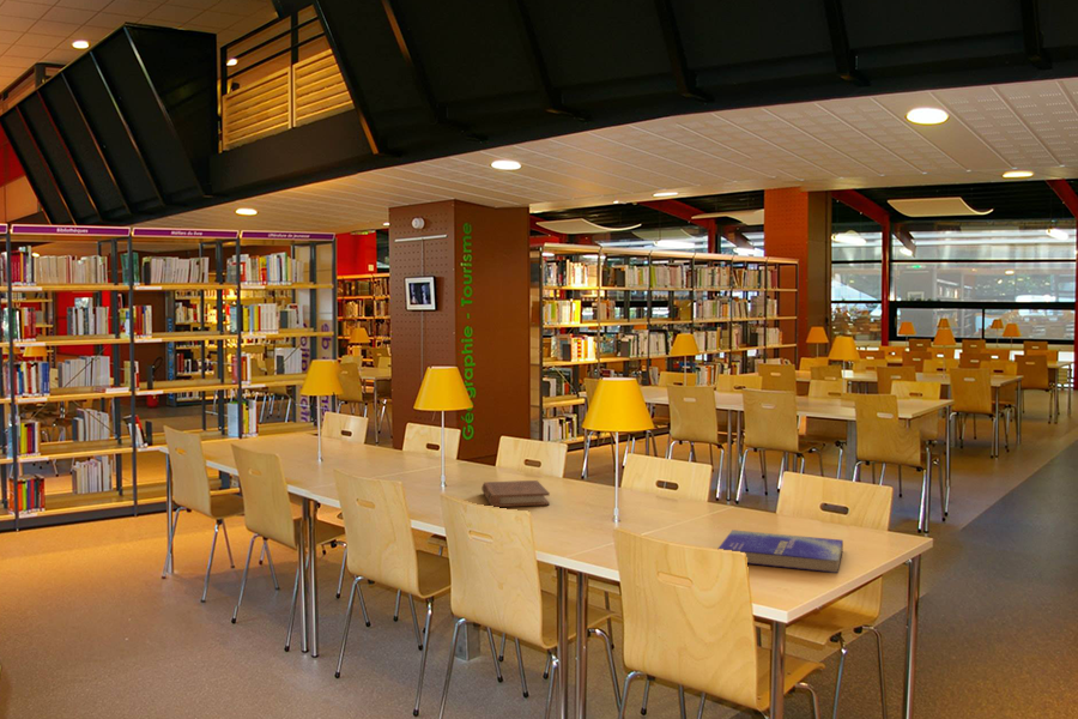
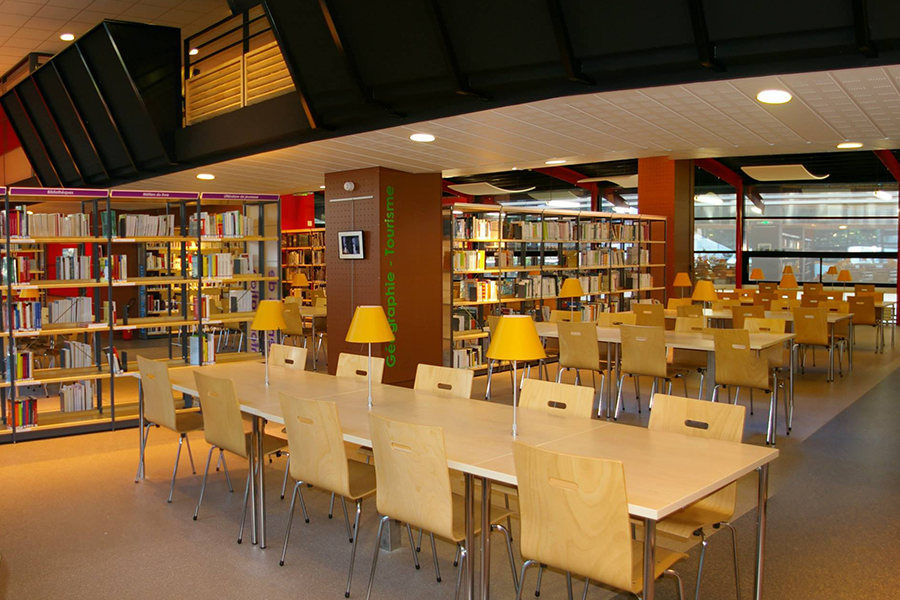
- book [480,479,551,508]
- book [717,528,844,574]
